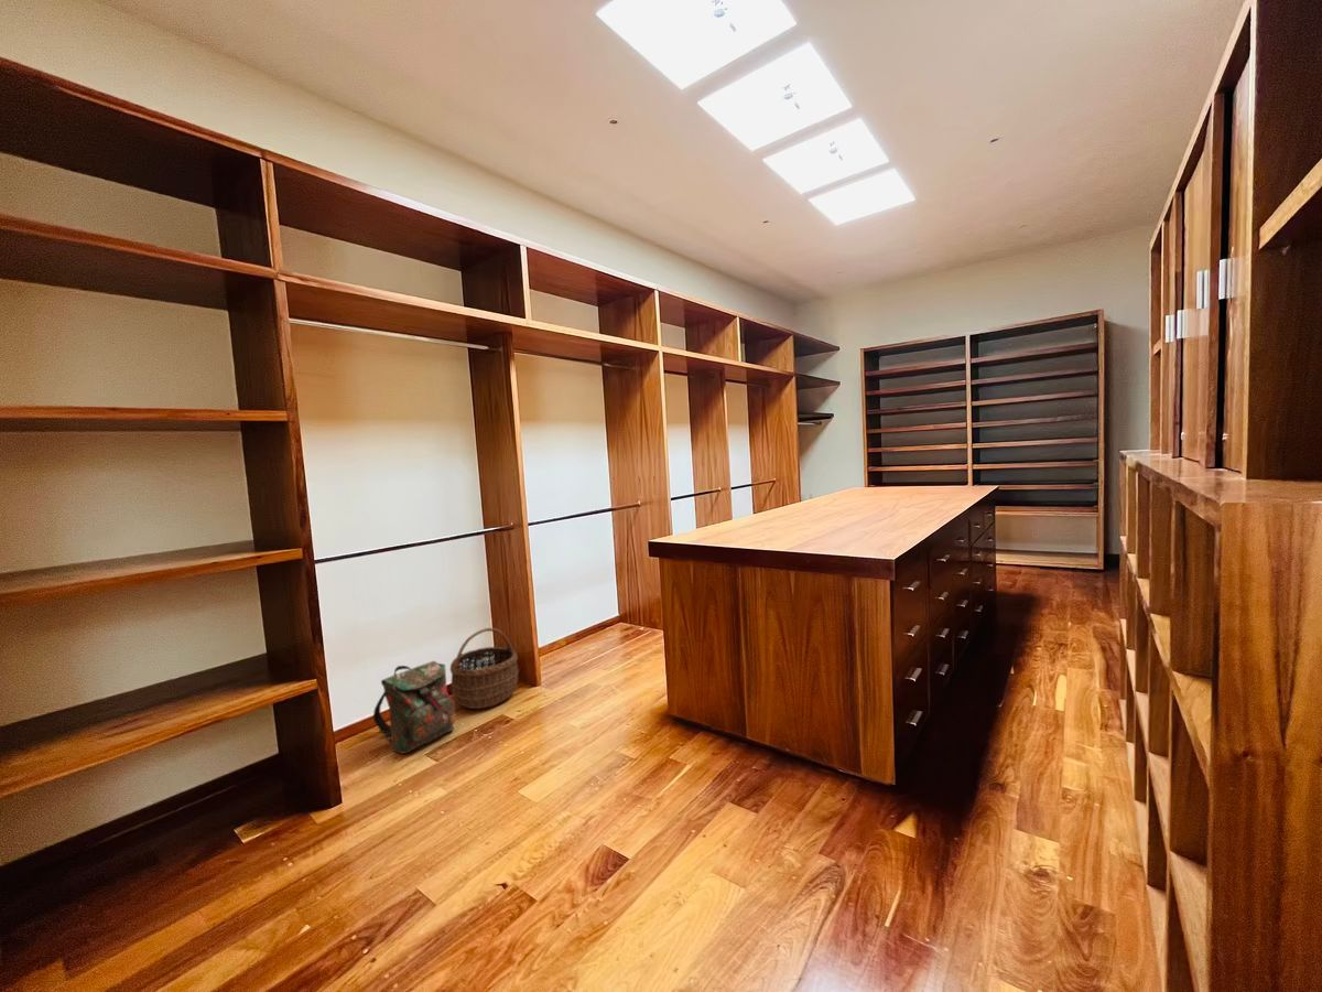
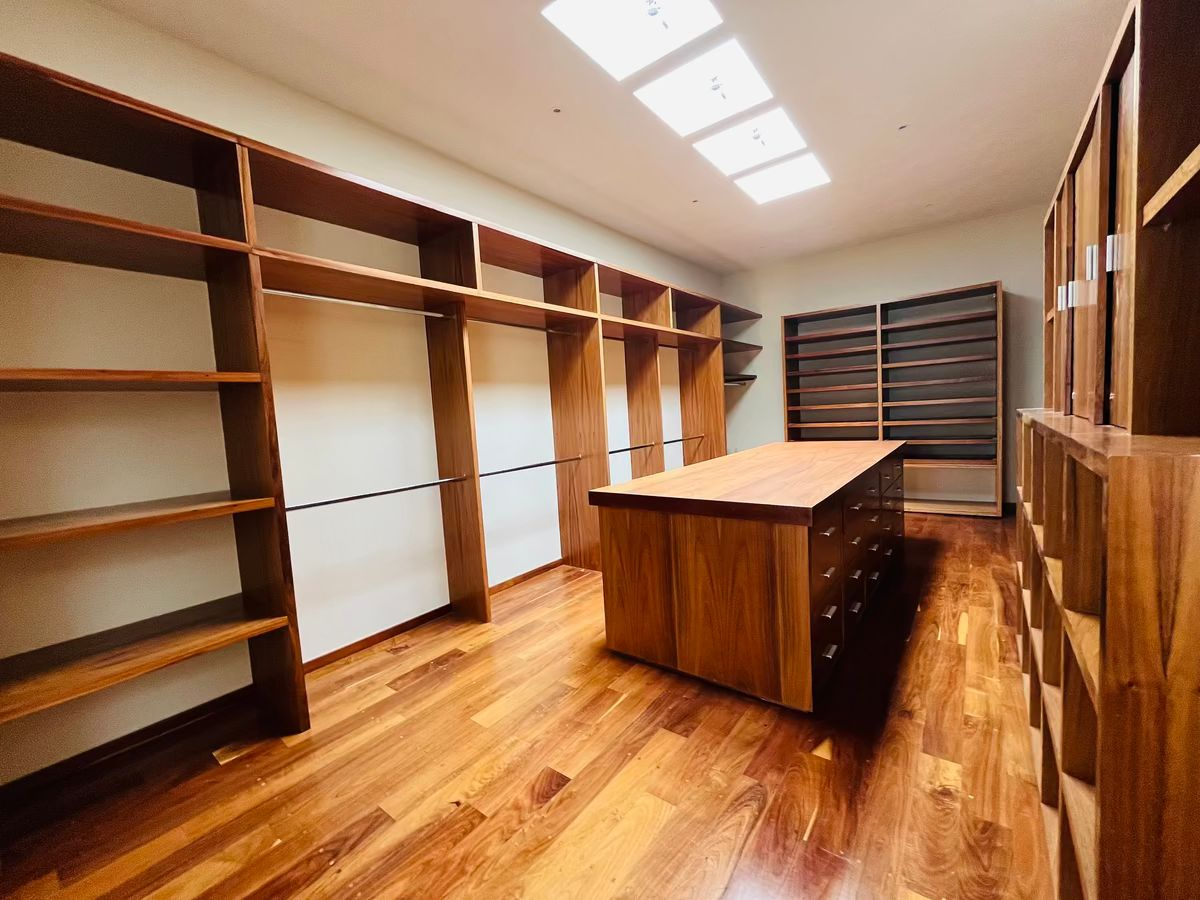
- backpack [372,660,456,755]
- wicker basket [448,627,520,710]
